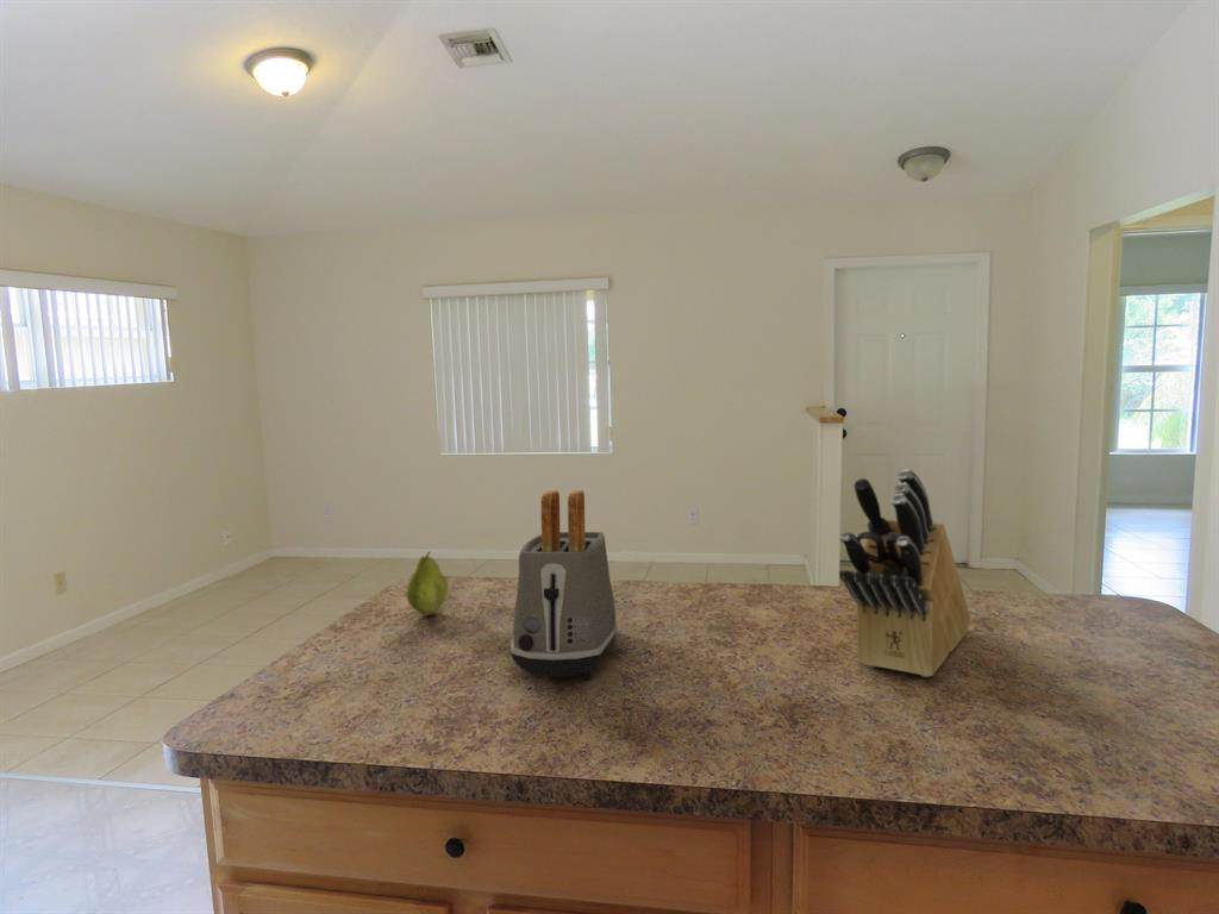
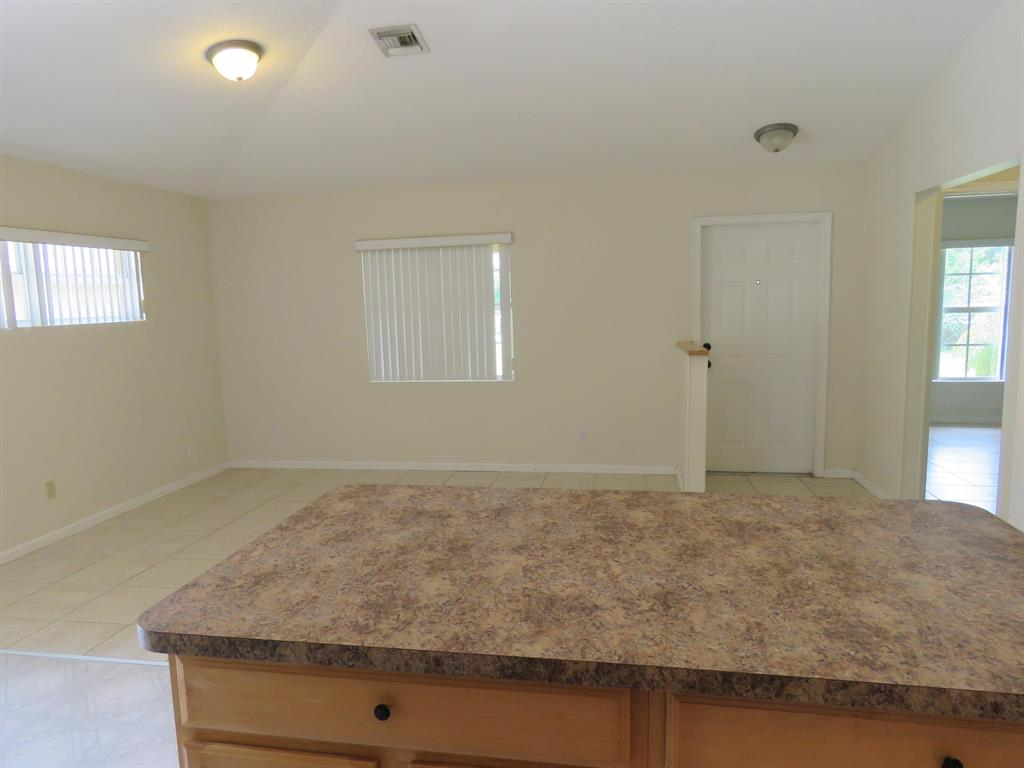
- toaster [510,489,619,681]
- fruit [405,550,449,616]
- knife block [838,468,971,678]
